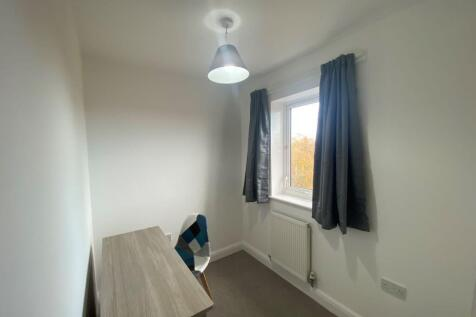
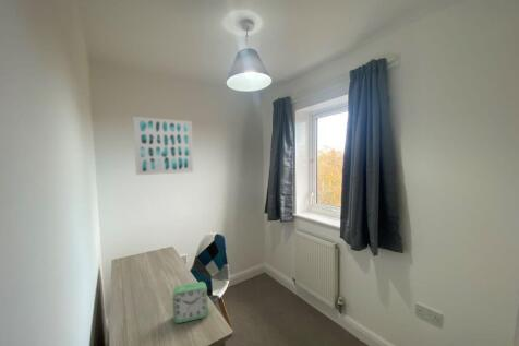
+ wall art [132,116,194,176]
+ alarm clock [171,281,209,324]
